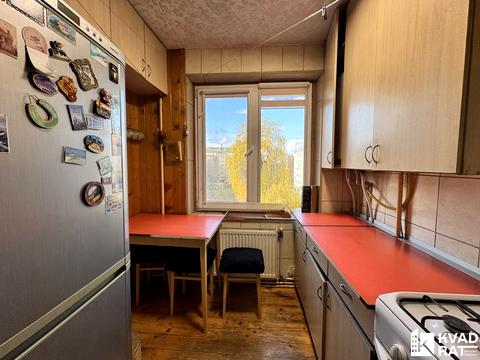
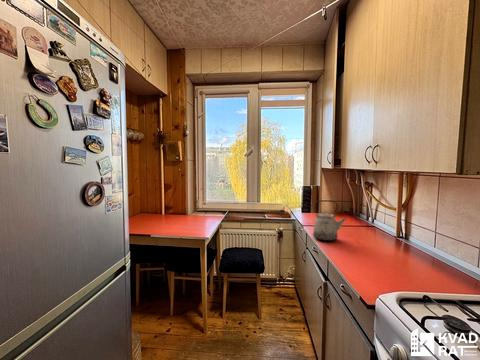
+ kettle [312,199,348,242]
